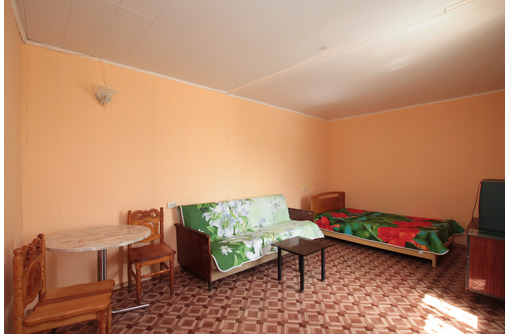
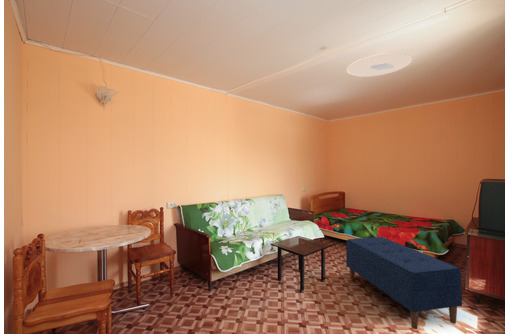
+ ceiling light [346,52,413,78]
+ bench [345,236,463,330]
